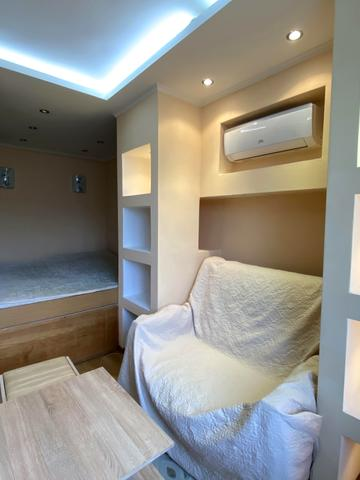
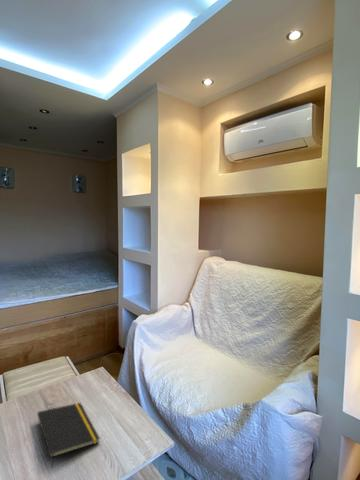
+ notepad [36,402,101,469]
